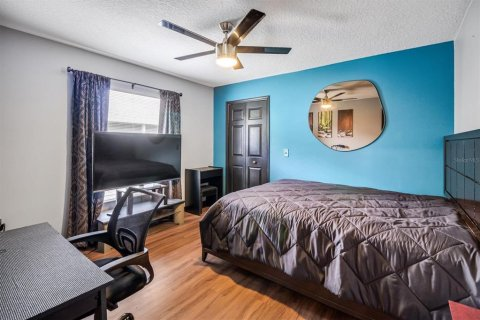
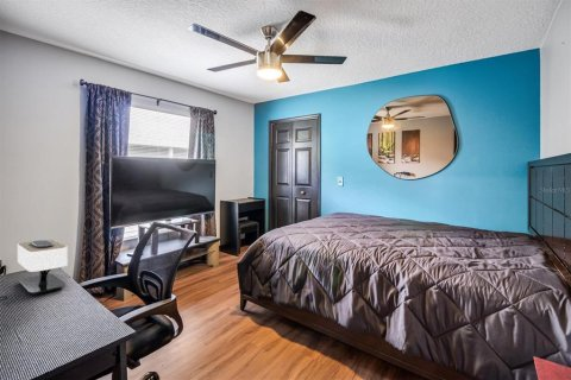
+ wall sconce [17,239,69,296]
